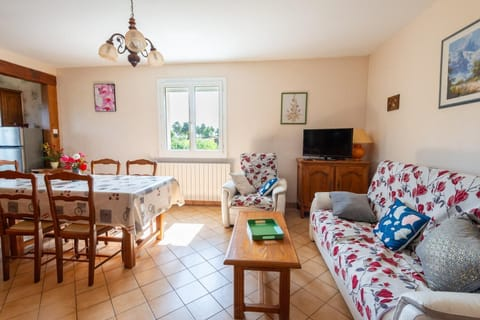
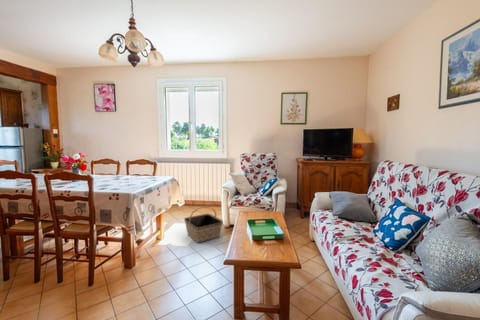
+ basket [183,205,224,244]
